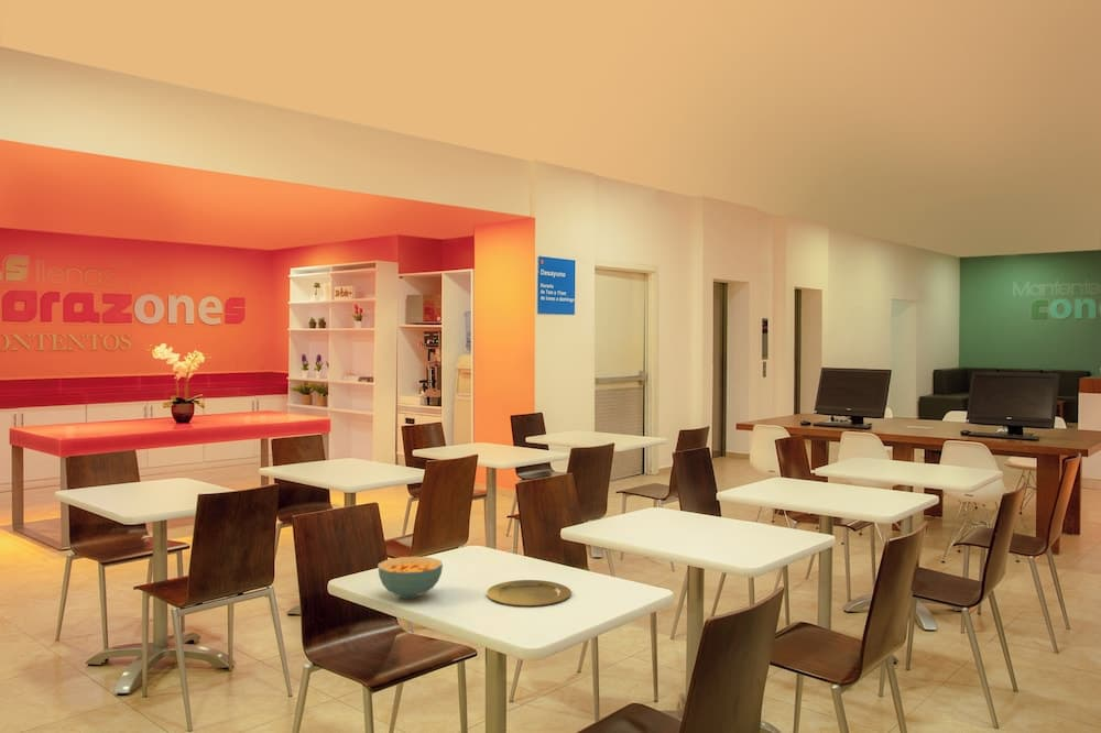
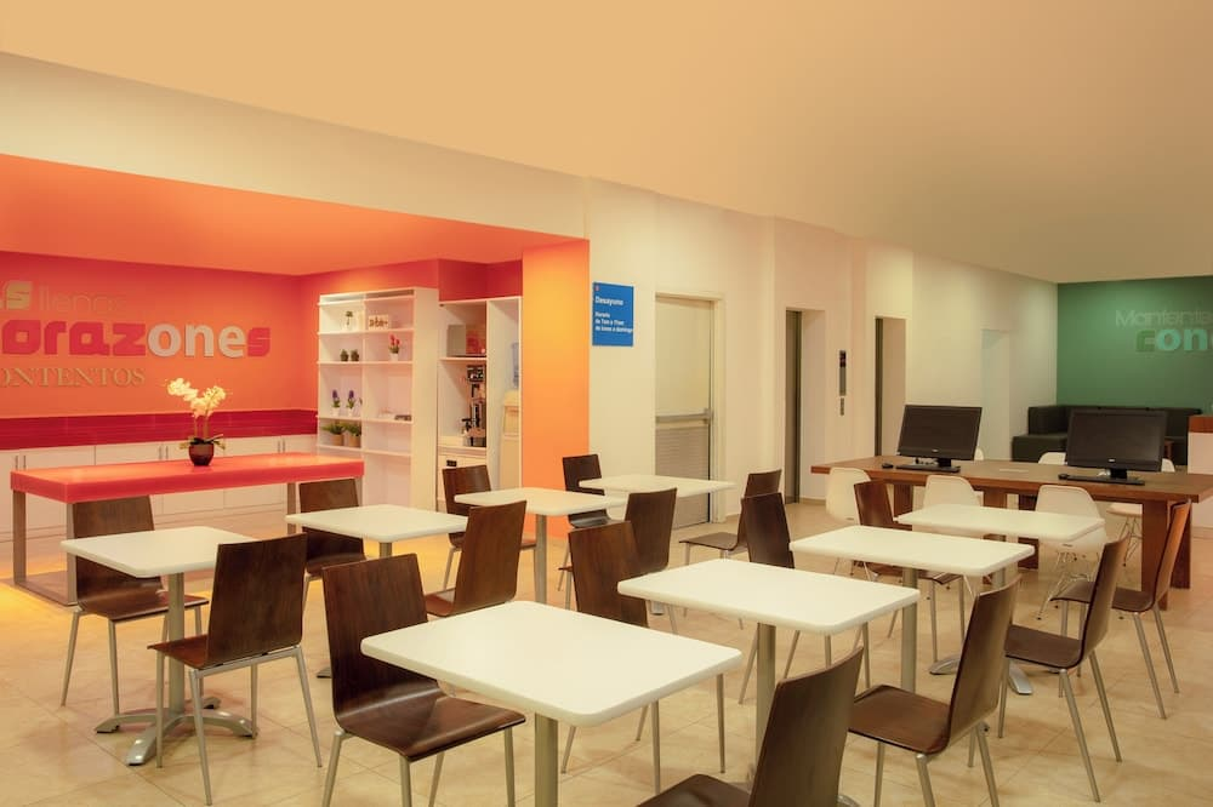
- cereal bowl [377,556,444,600]
- plate [486,579,573,608]
